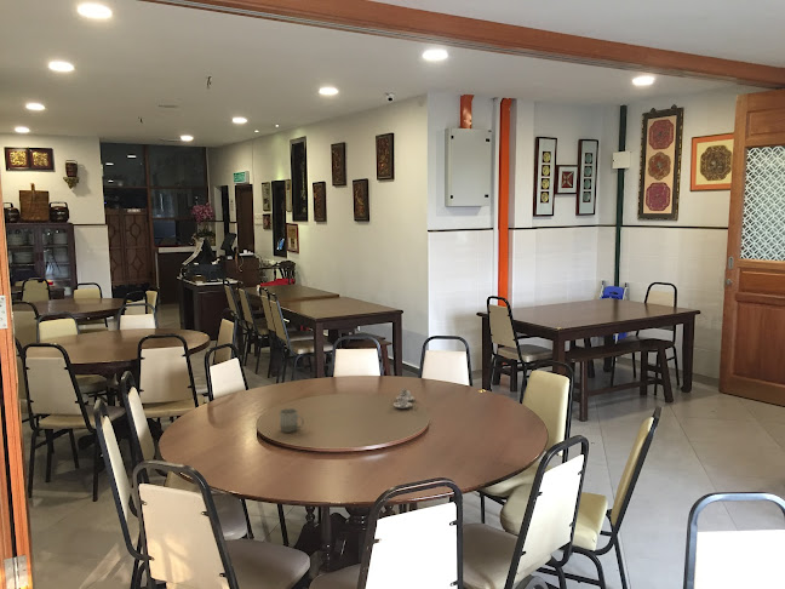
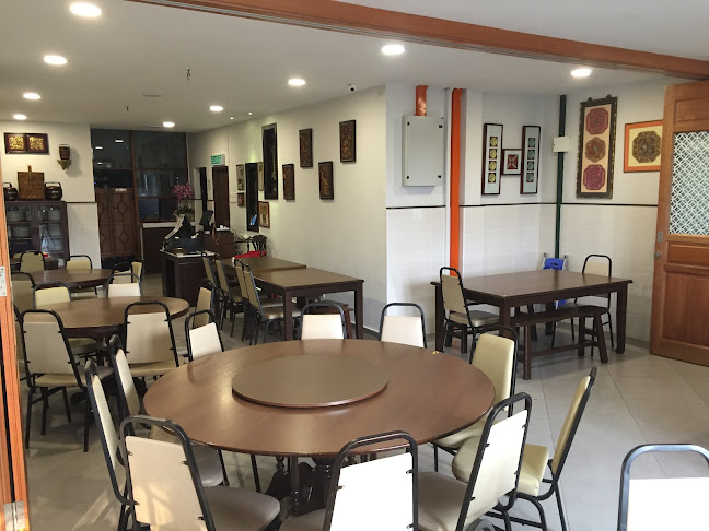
- cup [279,407,305,434]
- chinaware [392,388,416,410]
